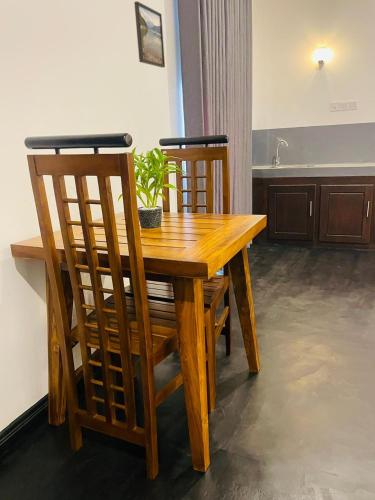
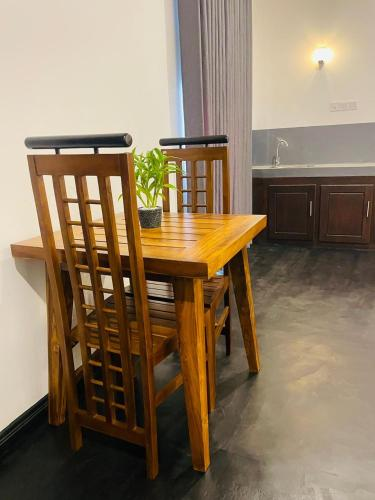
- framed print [133,1,166,69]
